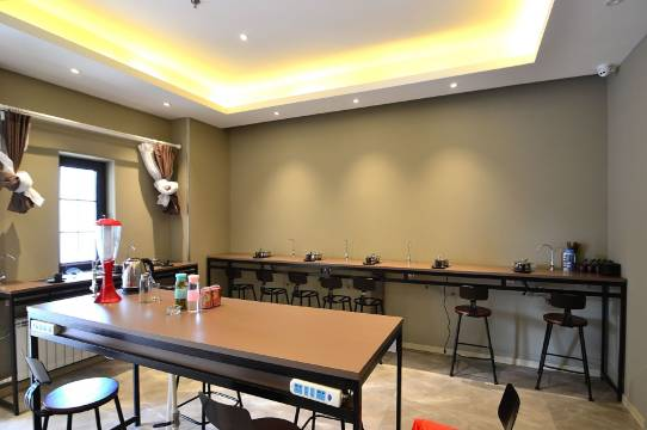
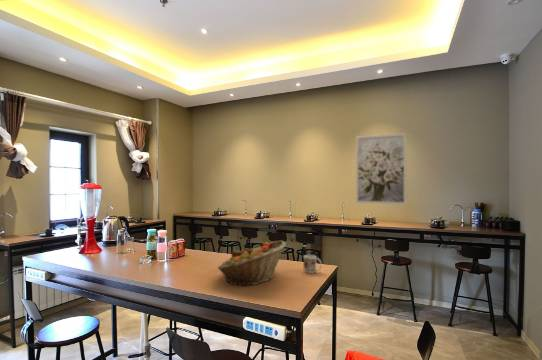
+ mug [303,254,323,274]
+ wall art [355,132,407,205]
+ fruit basket [217,240,287,287]
